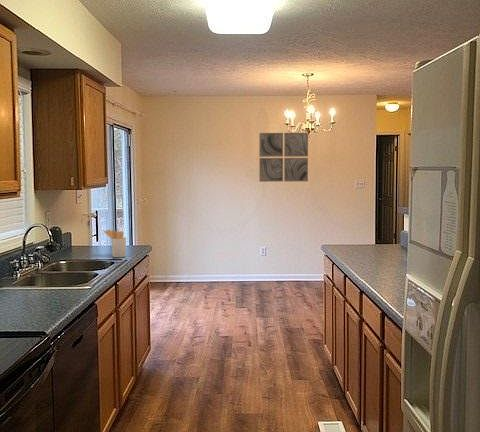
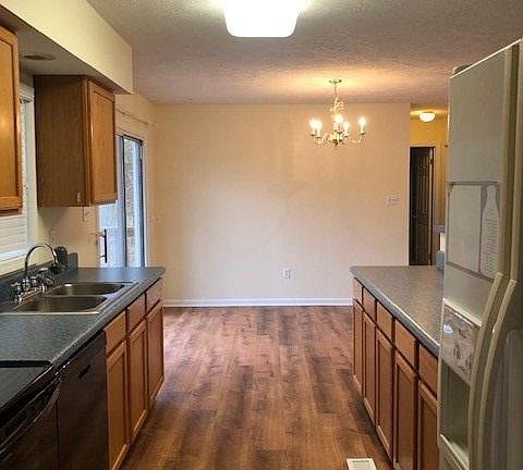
- wall art [258,132,309,183]
- utensil holder [103,229,127,258]
